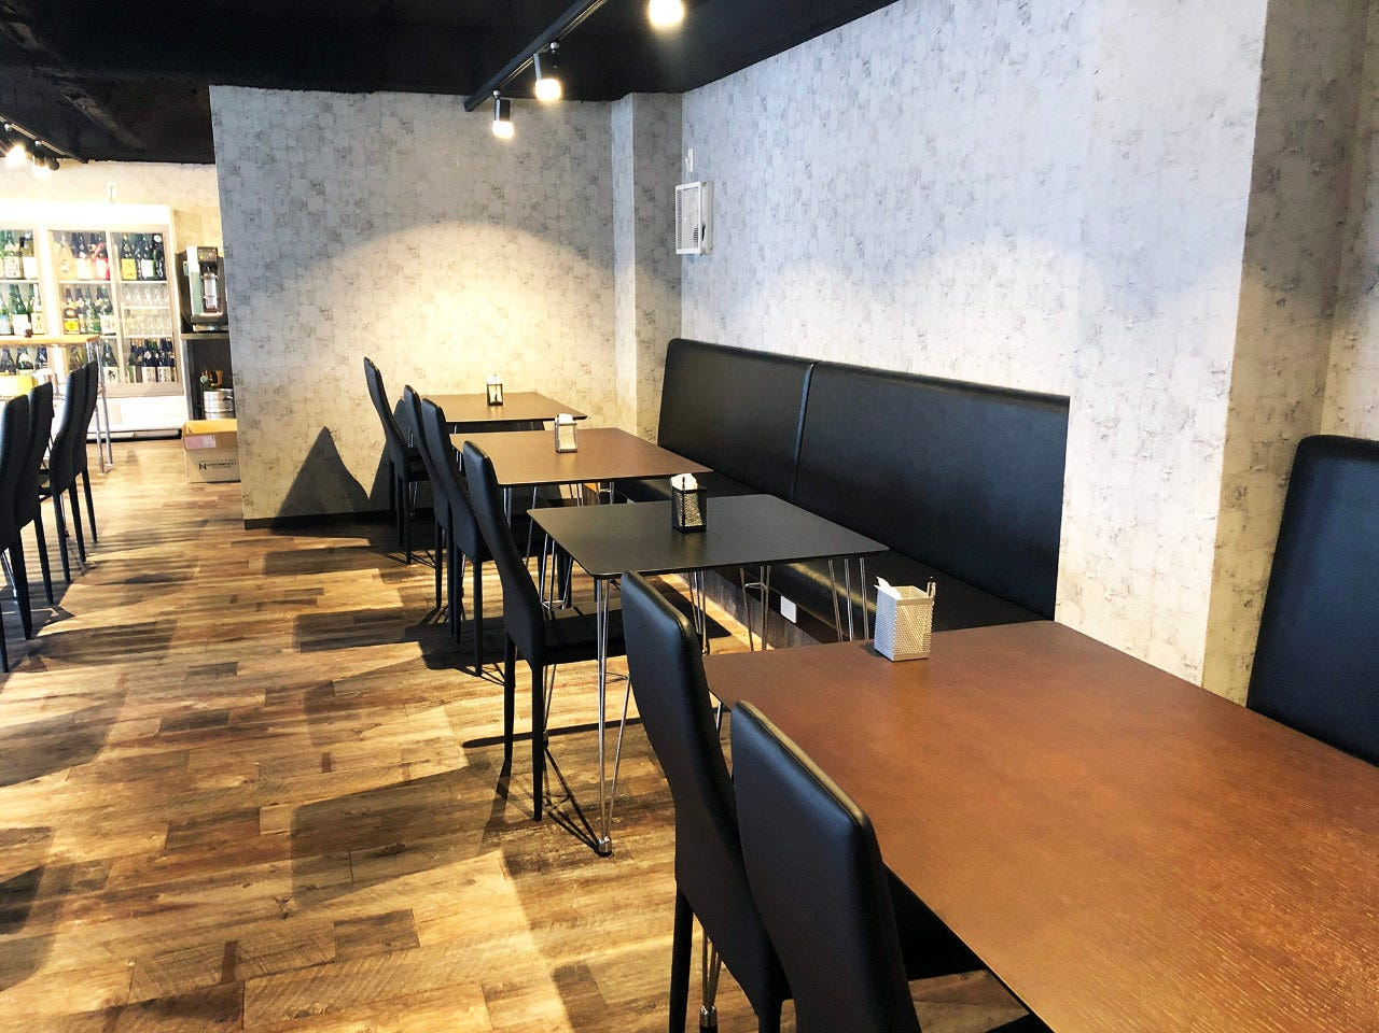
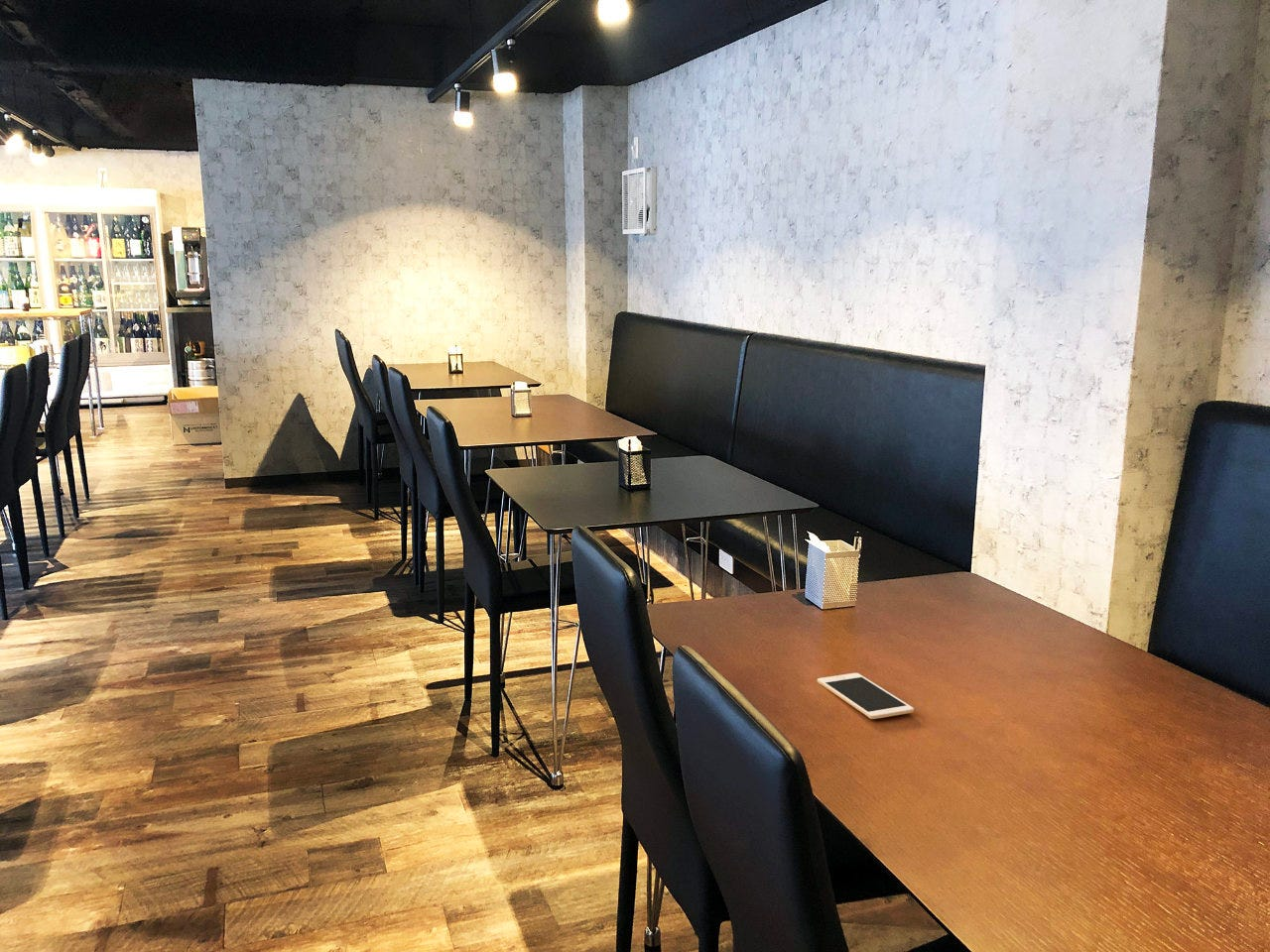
+ cell phone [817,672,915,720]
